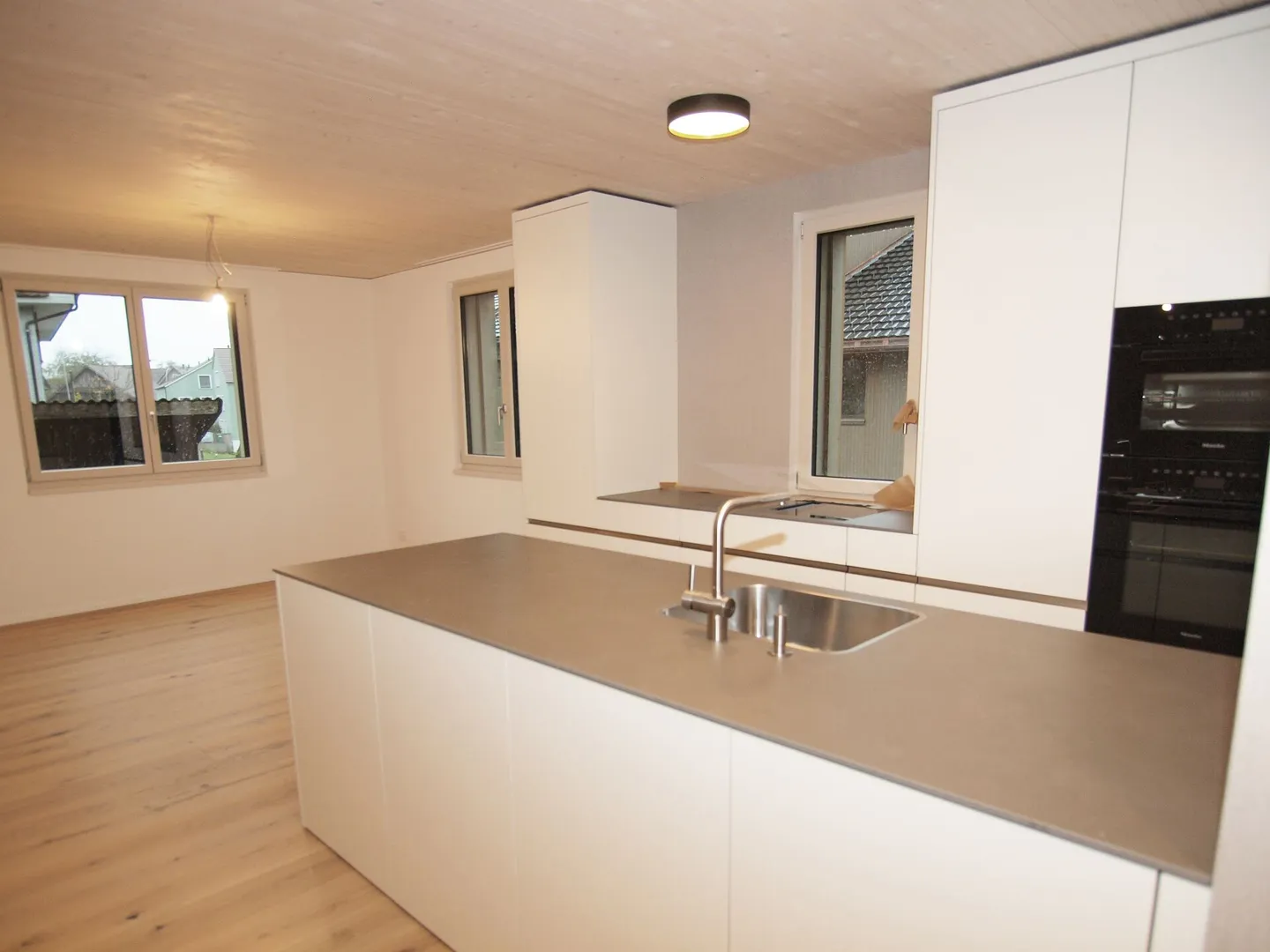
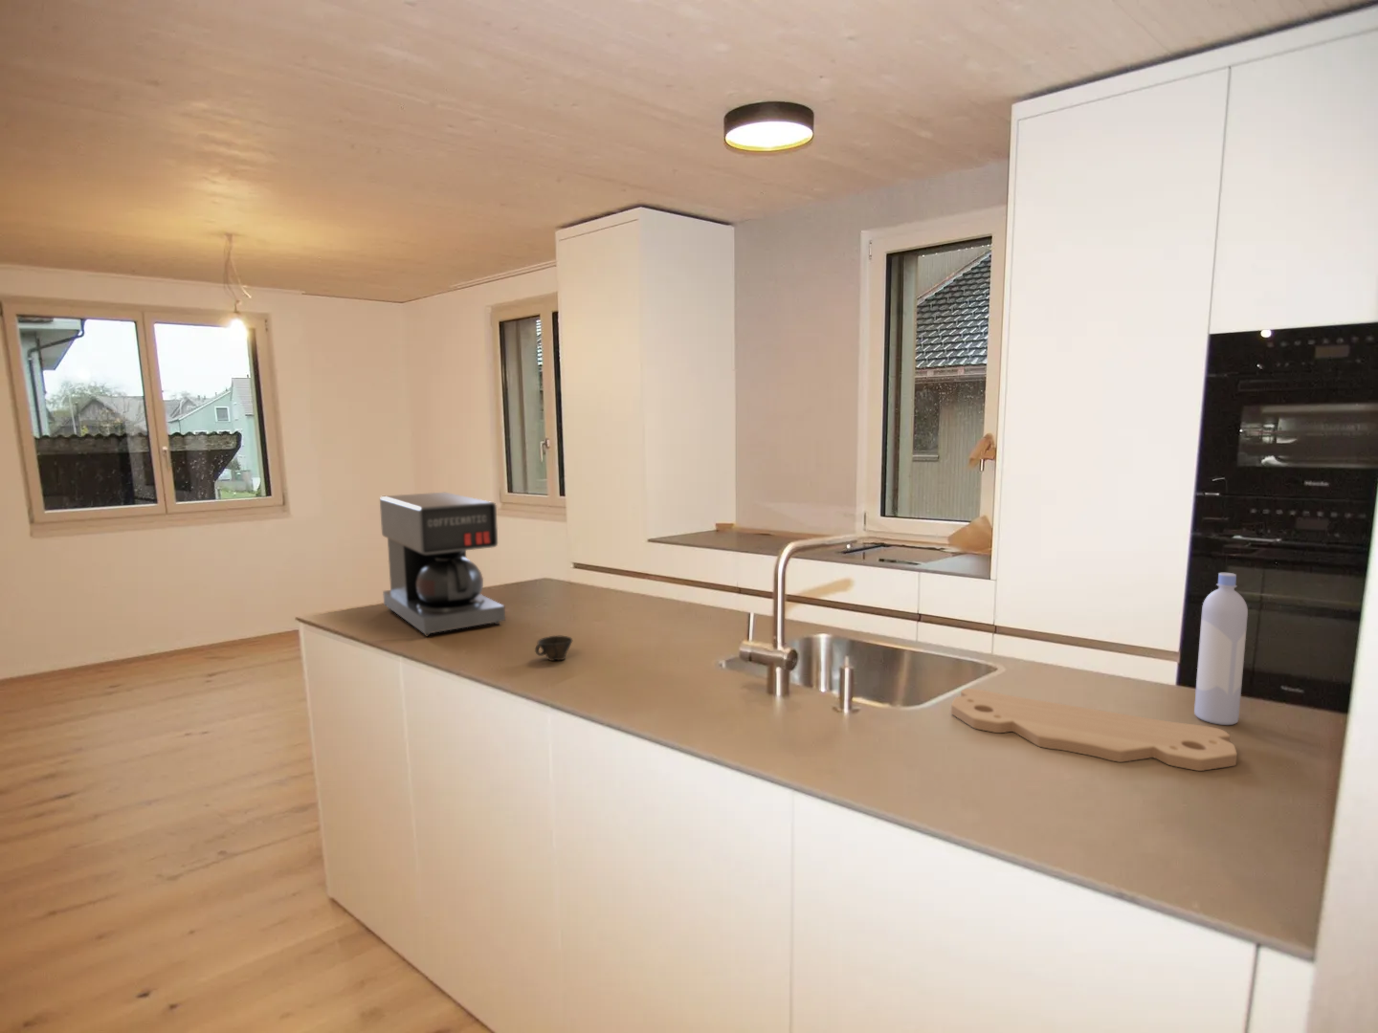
+ cup [534,635,573,662]
+ cutting board [950,688,1238,771]
+ bottle [1194,572,1249,726]
+ coffee maker [379,492,507,637]
